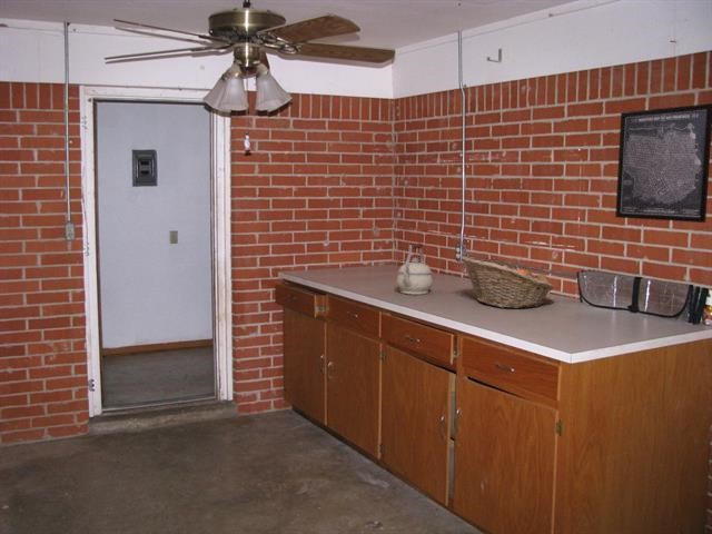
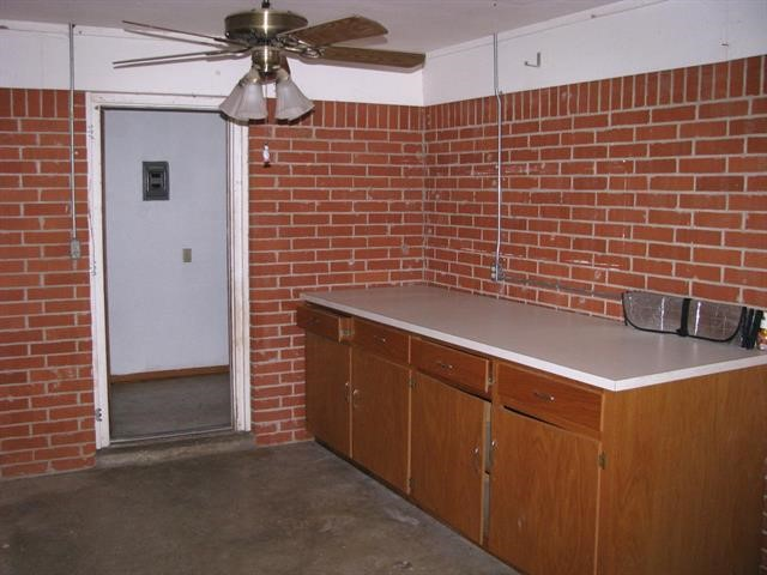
- kettle [396,241,434,296]
- fruit basket [459,256,556,309]
- wall art [614,102,712,224]
